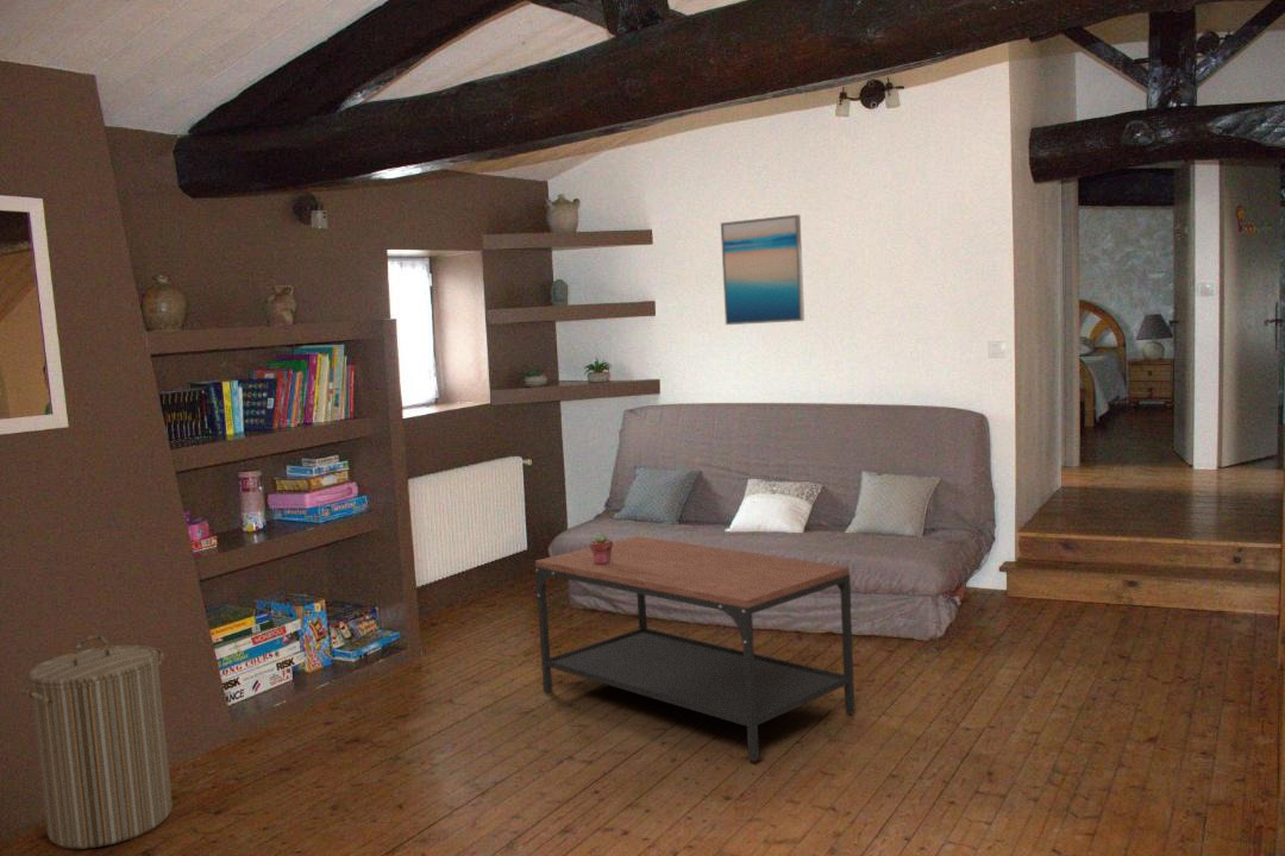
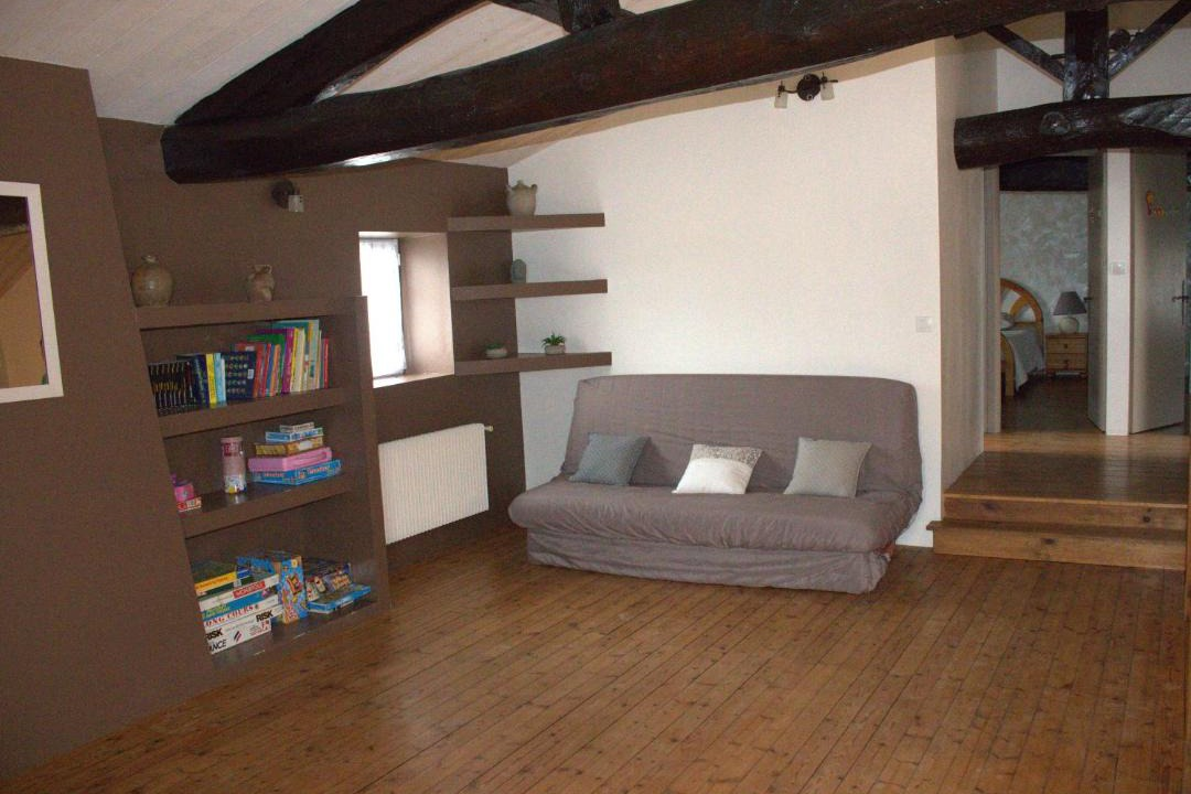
- wall art [720,214,806,326]
- laundry hamper [19,634,174,850]
- potted succulent [588,531,614,565]
- coffee table [534,535,855,762]
